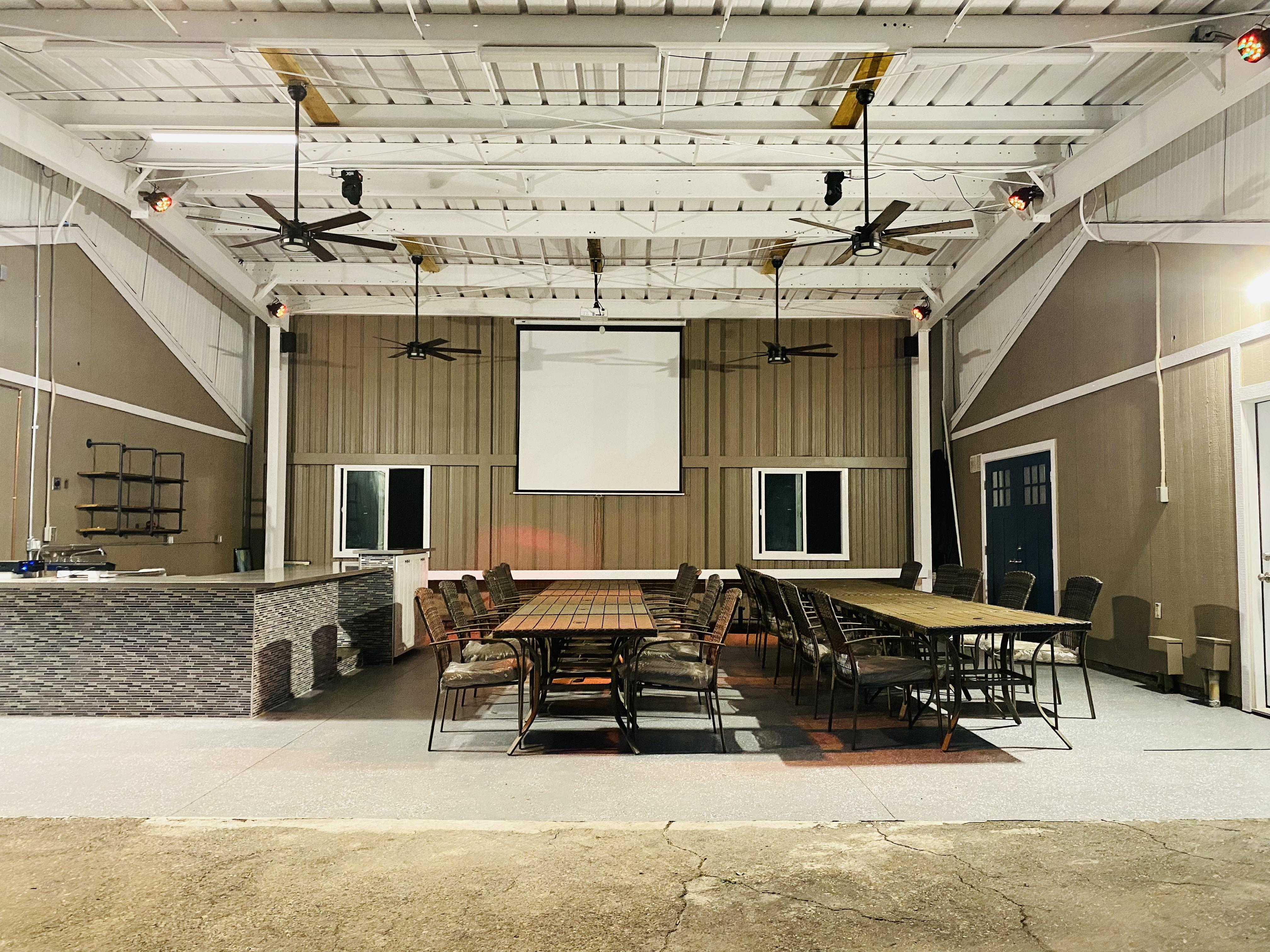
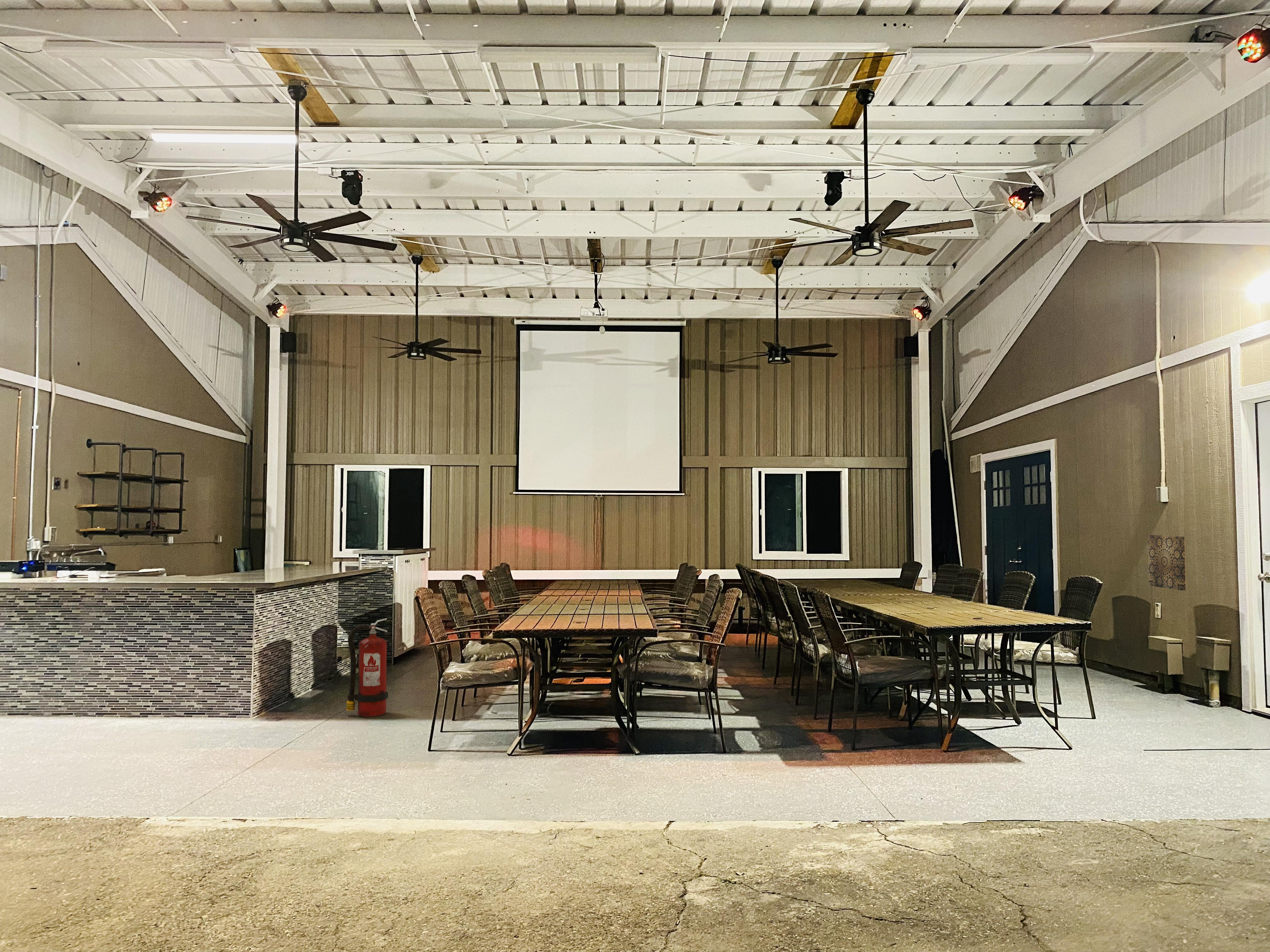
+ fire extinguisher [346,618,388,717]
+ wall art [1148,535,1187,591]
